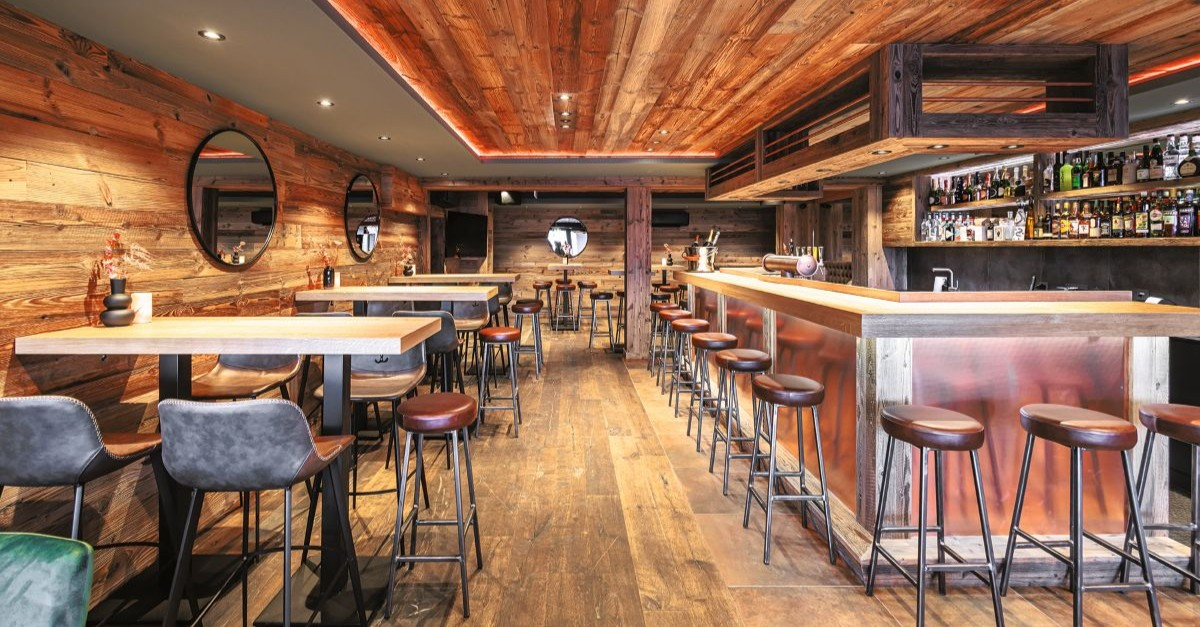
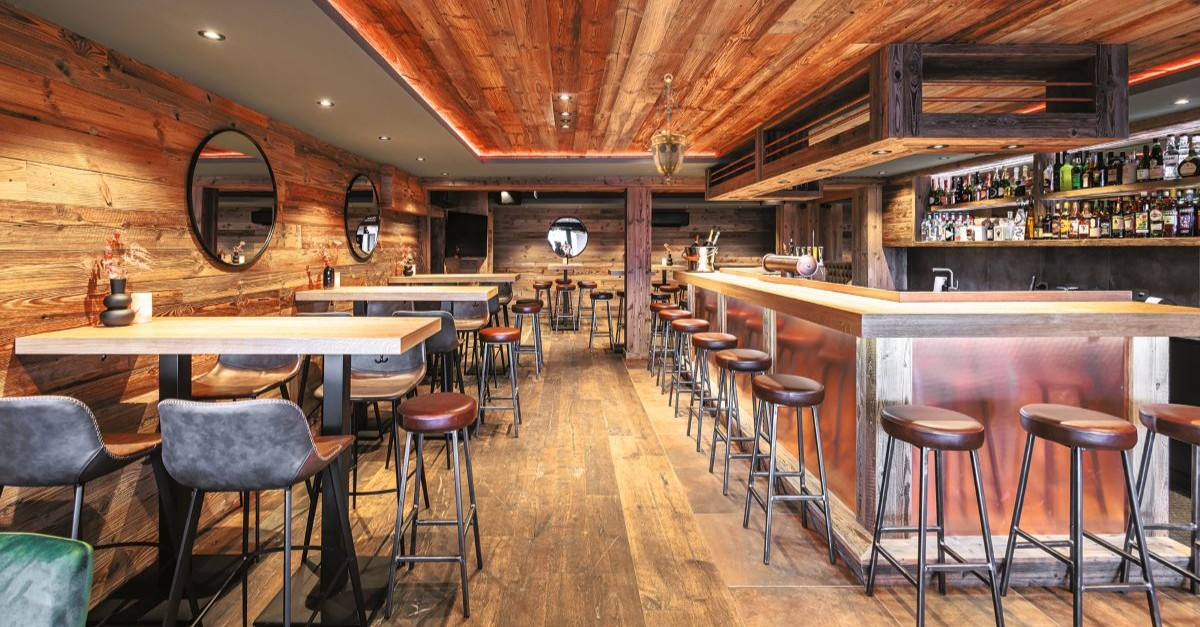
+ hanging lantern [642,73,695,187]
